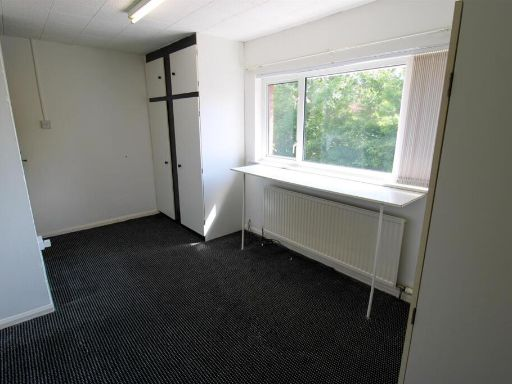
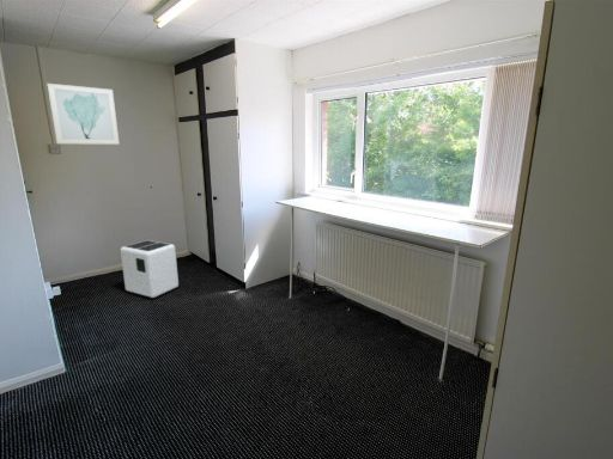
+ air purifier [120,239,180,299]
+ wall art [45,82,121,146]
